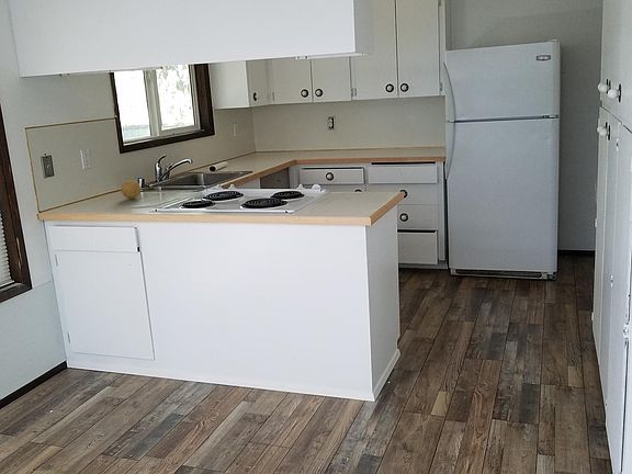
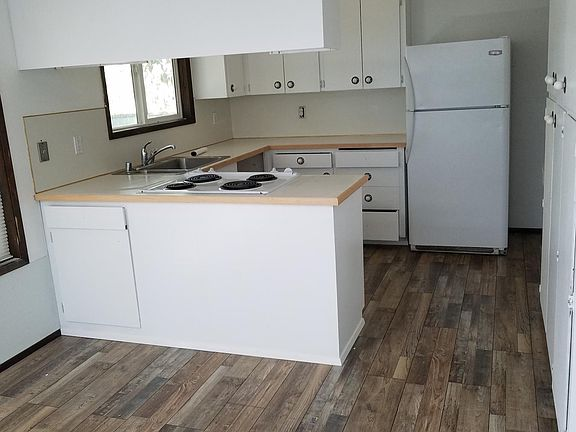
- fruit [120,179,142,200]
